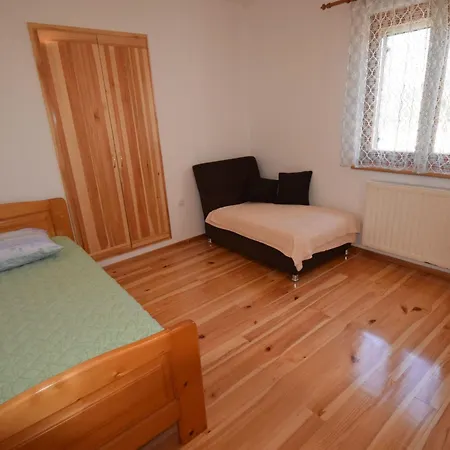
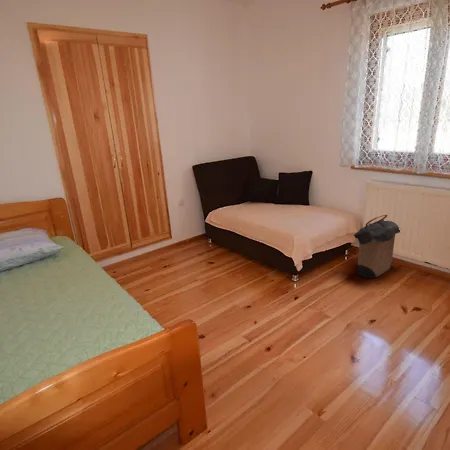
+ laundry hamper [353,213,401,280]
